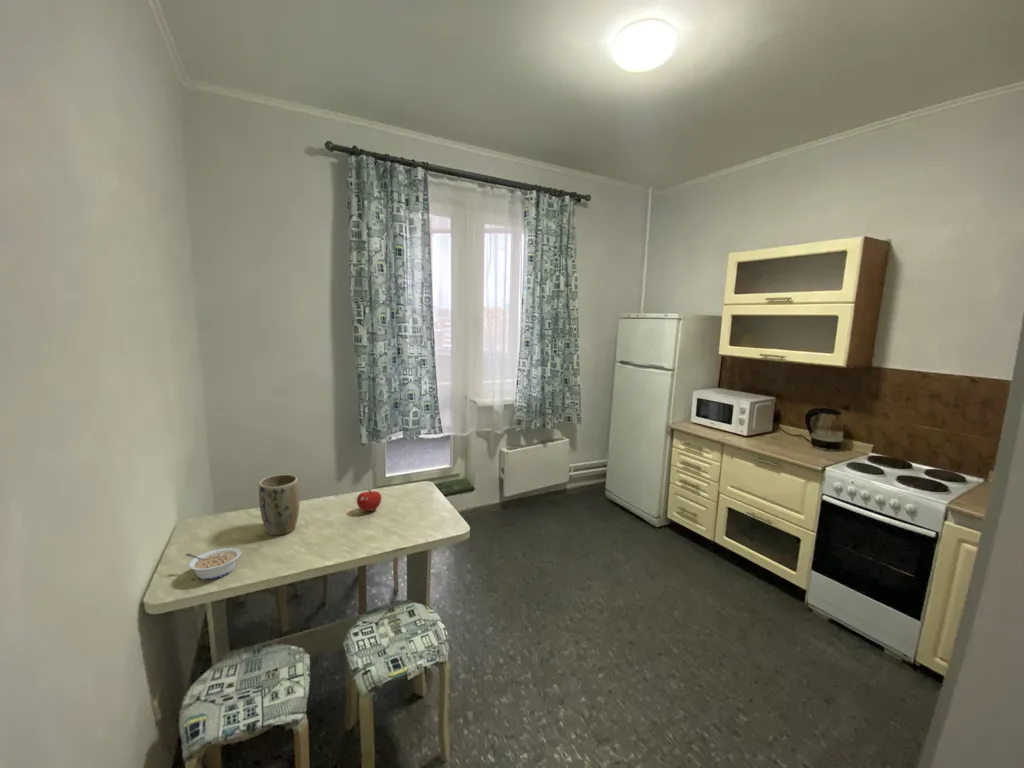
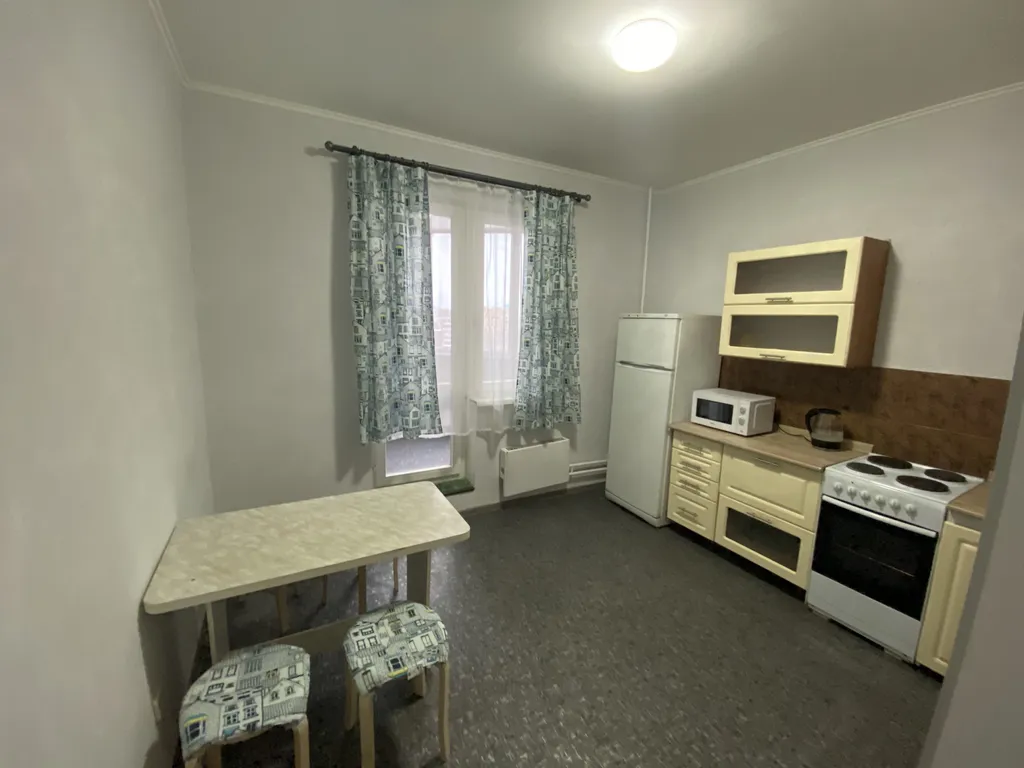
- legume [184,547,242,581]
- plant pot [258,473,300,536]
- fruit [356,489,383,512]
